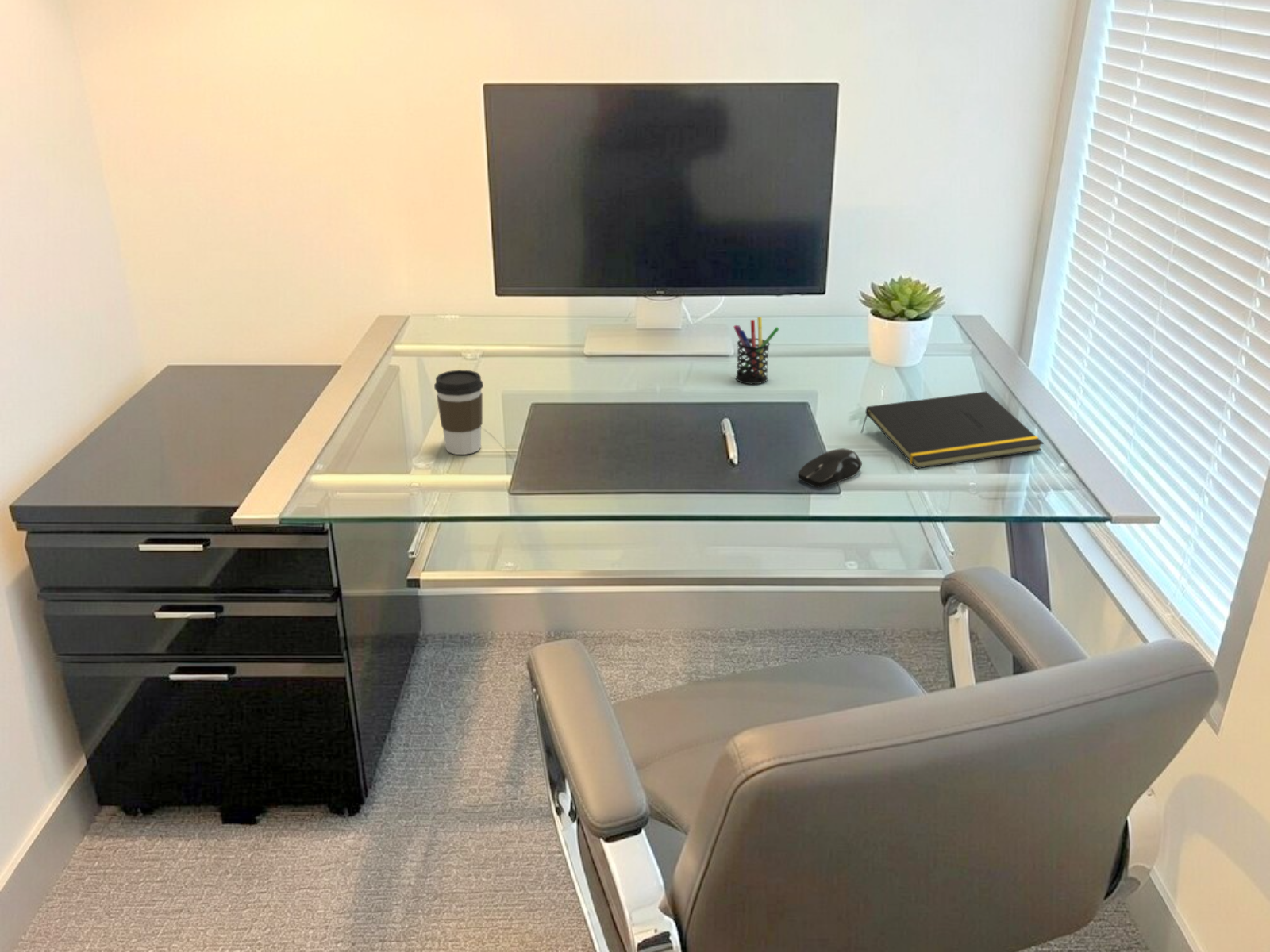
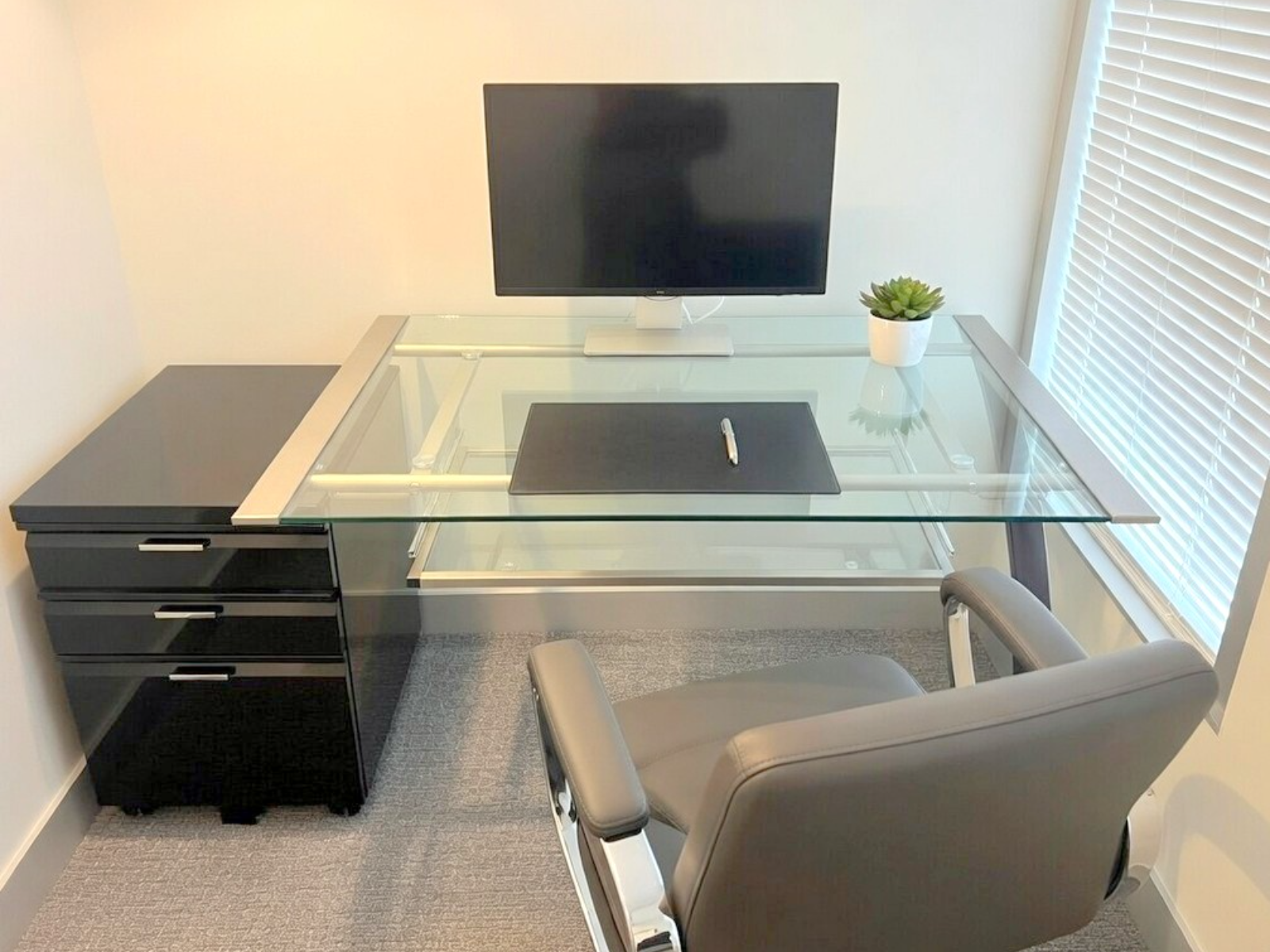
- pen holder [733,316,780,385]
- computer mouse [797,447,863,488]
- notepad [860,391,1045,470]
- coffee cup [433,369,484,455]
